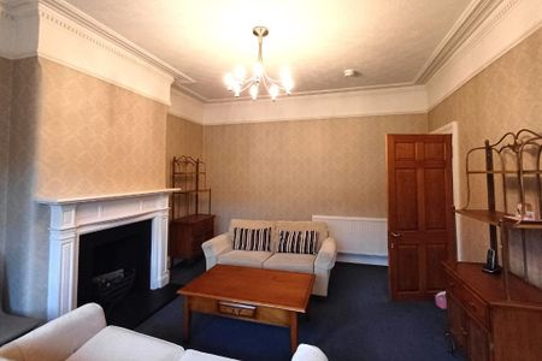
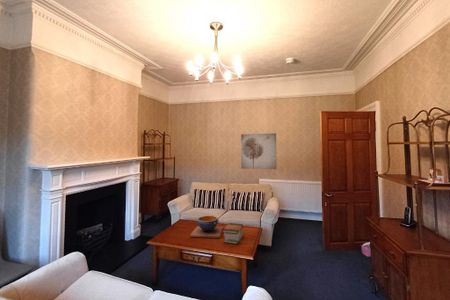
+ wall art [240,132,277,170]
+ book stack [222,222,245,245]
+ decorative bowl [189,215,224,239]
